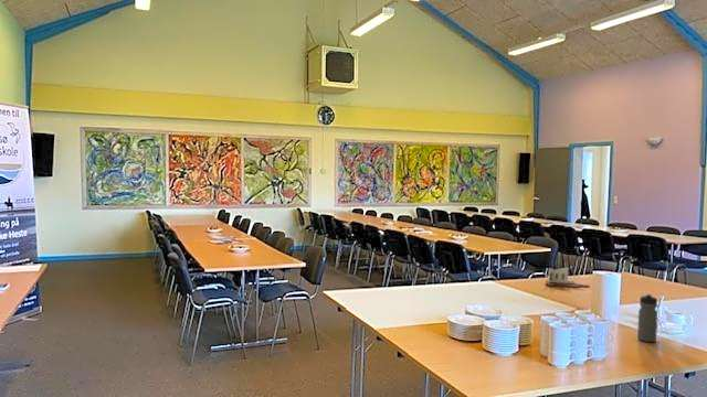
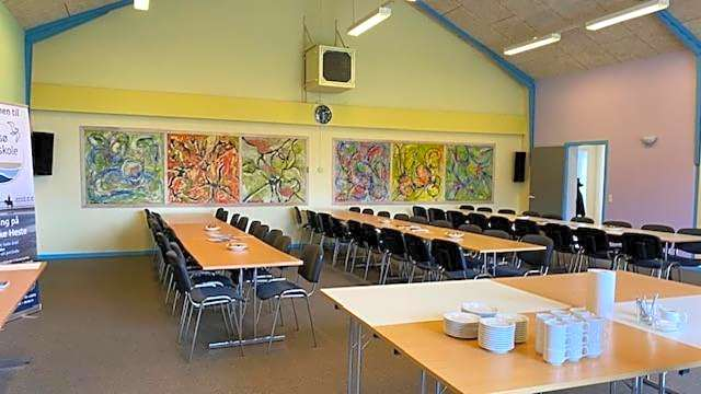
- water bottle [636,292,658,343]
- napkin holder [545,266,590,289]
